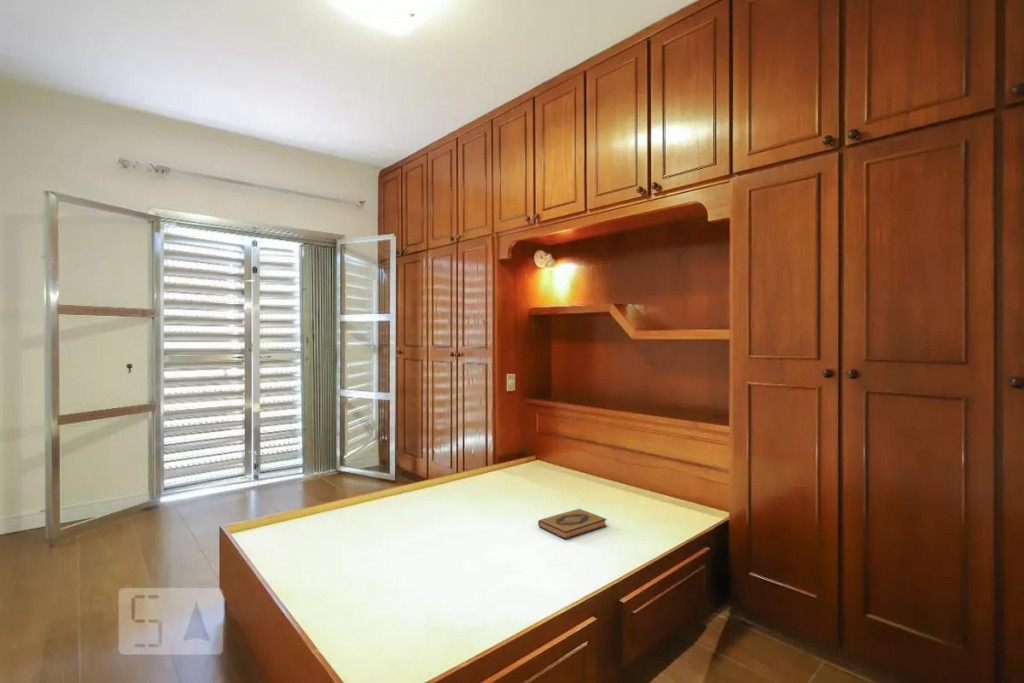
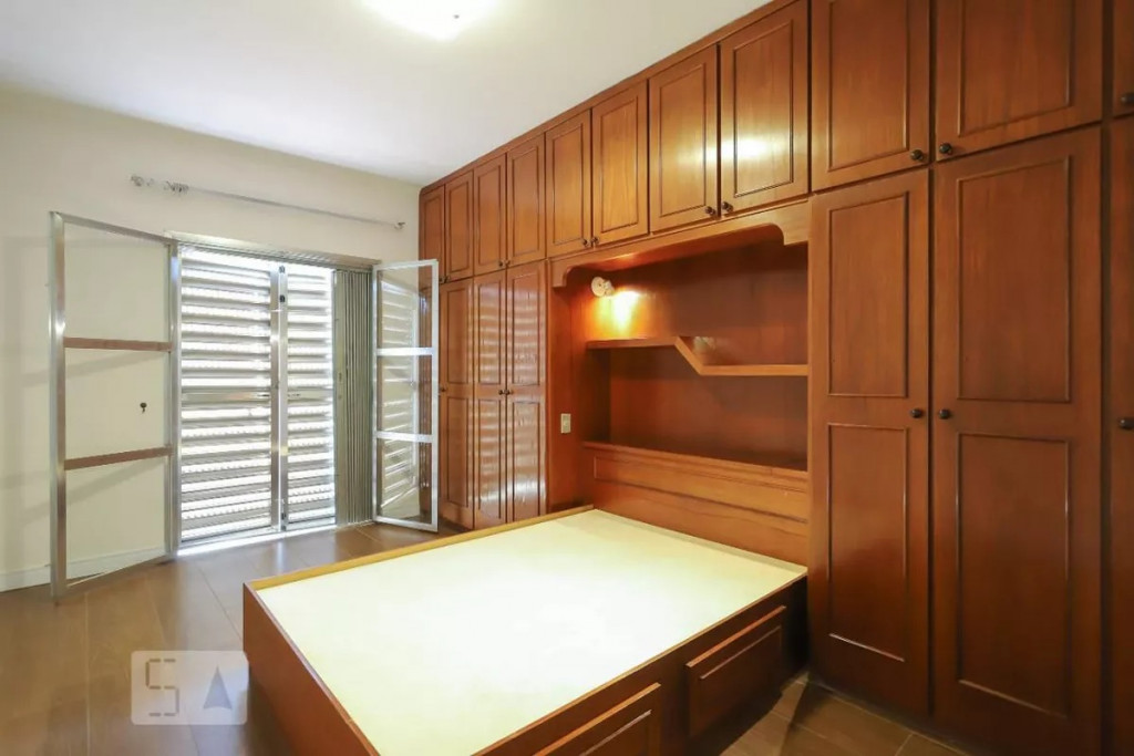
- hardback book [537,508,608,540]
